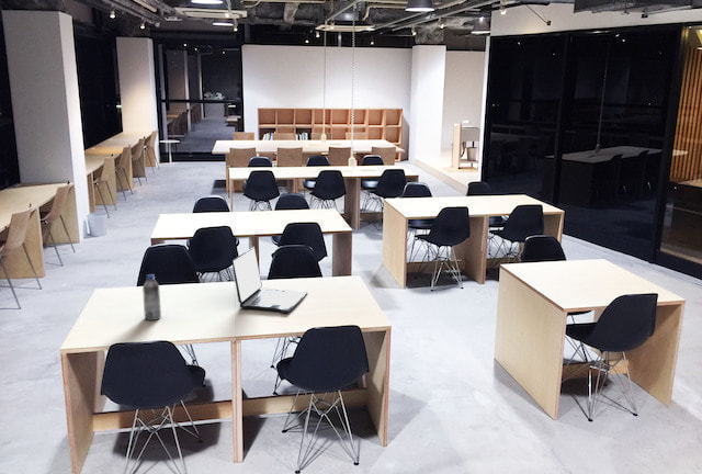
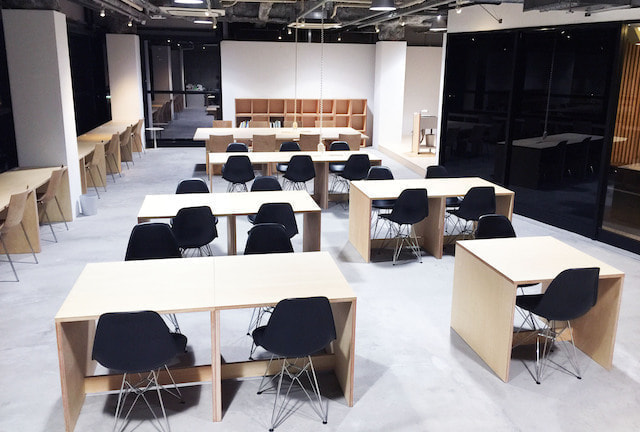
- laptop [231,246,308,314]
- water bottle [141,273,162,321]
